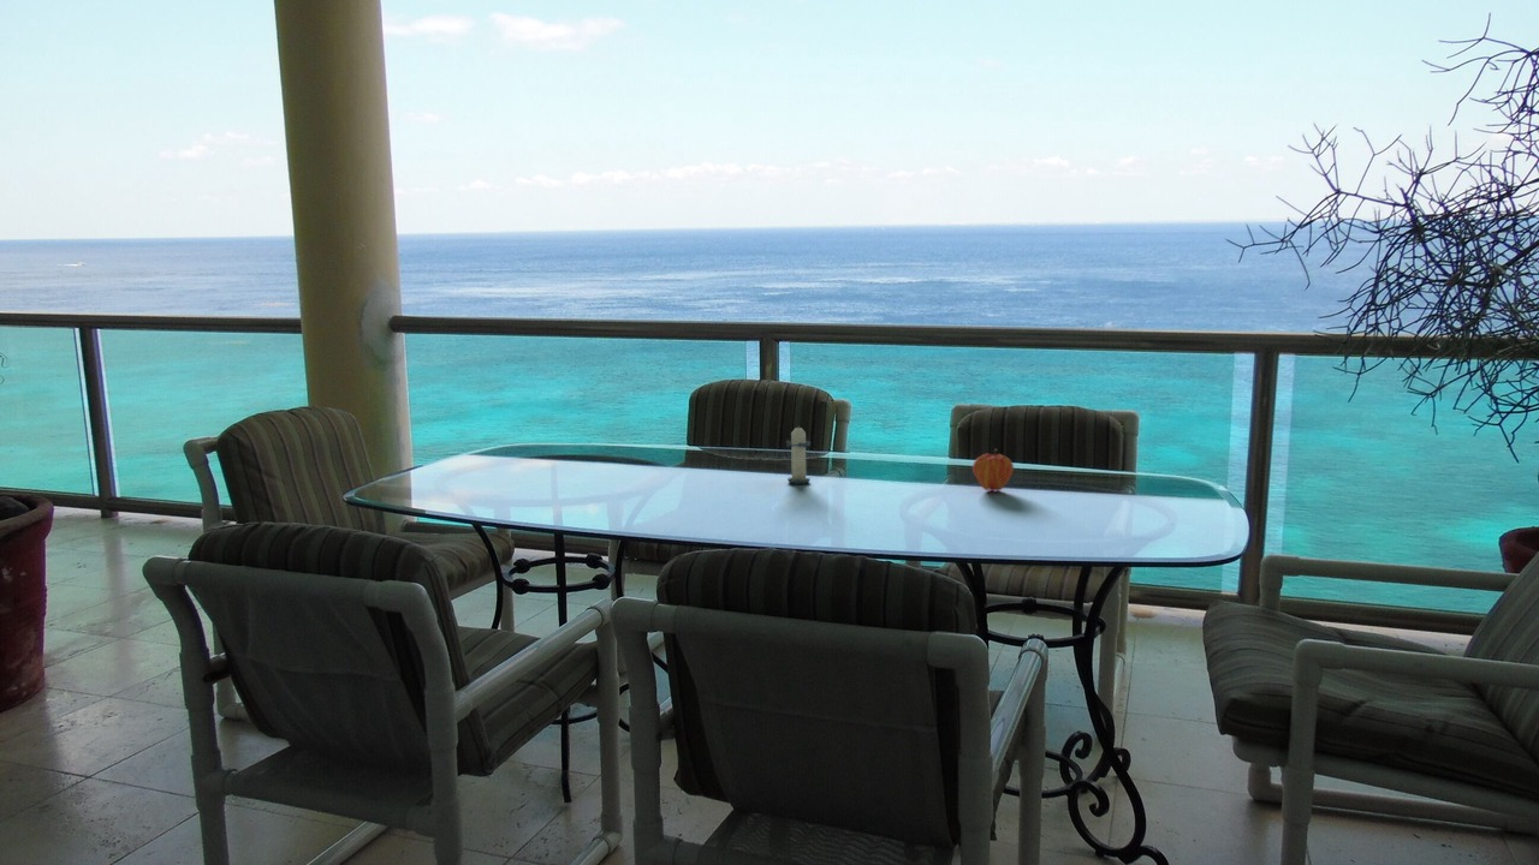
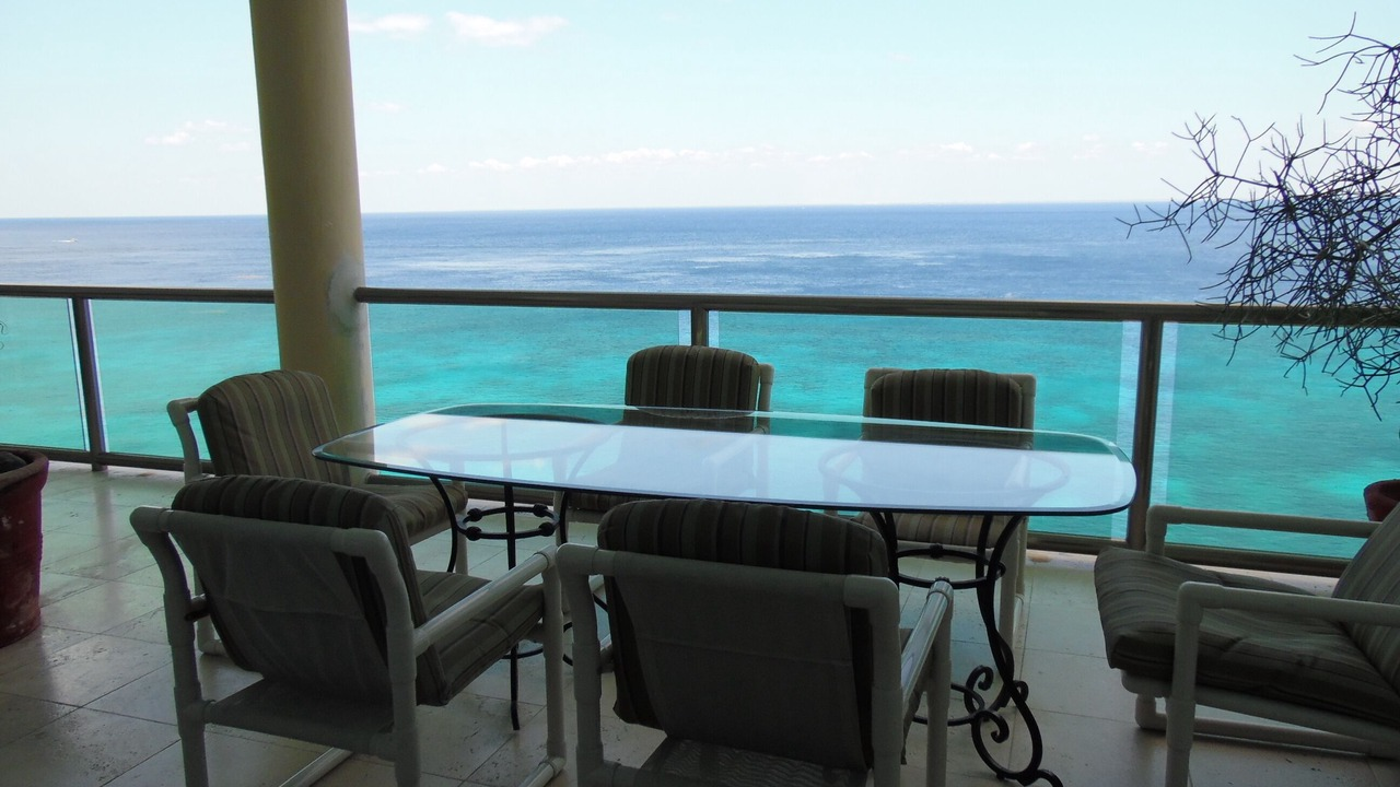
- fruit [971,448,1015,493]
- candle [785,426,812,485]
